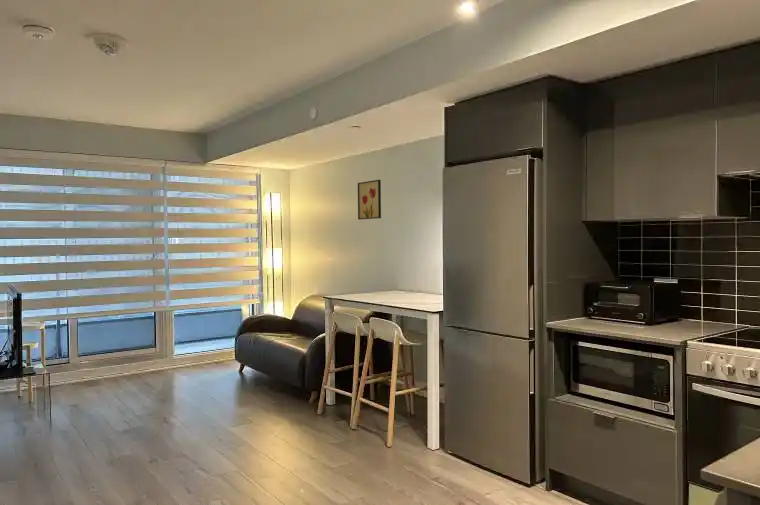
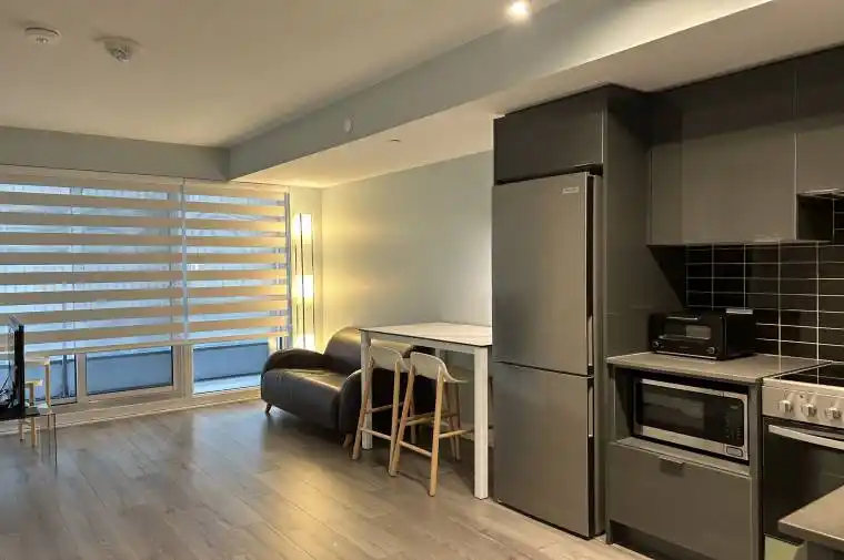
- wall art [357,179,382,221]
